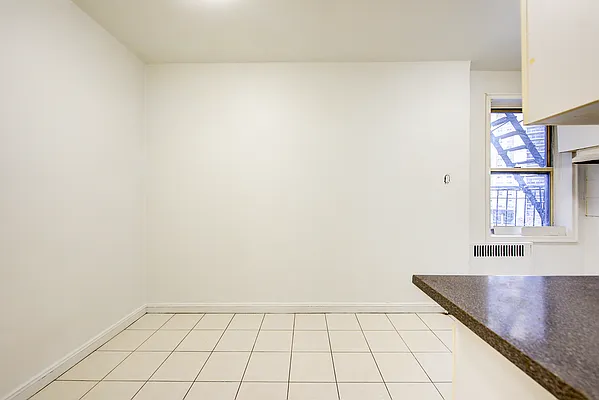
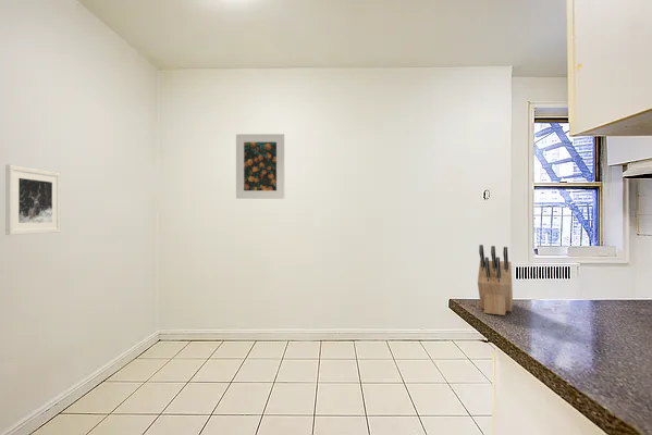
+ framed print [4,163,61,236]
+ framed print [235,133,285,200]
+ knife block [477,244,514,316]
